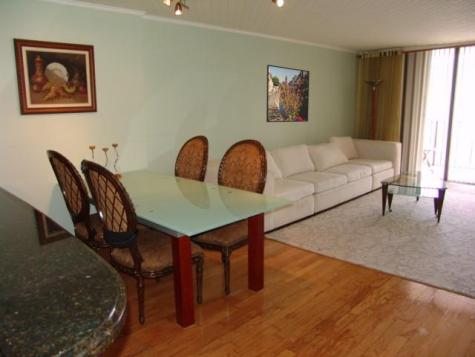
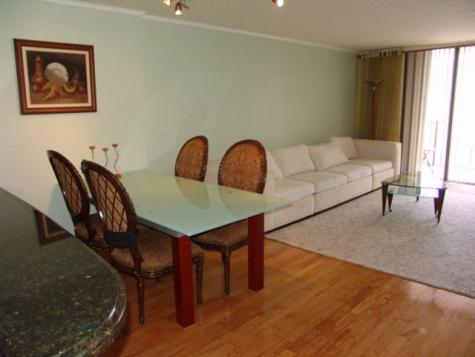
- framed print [265,64,310,123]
